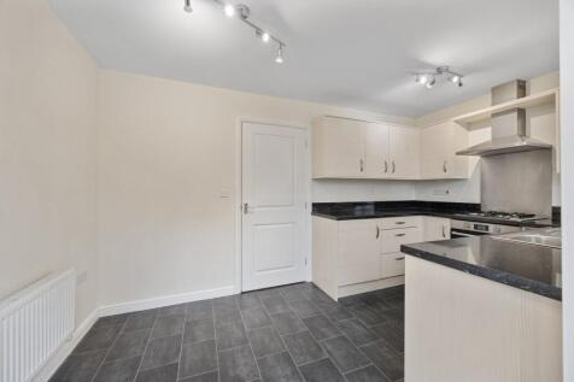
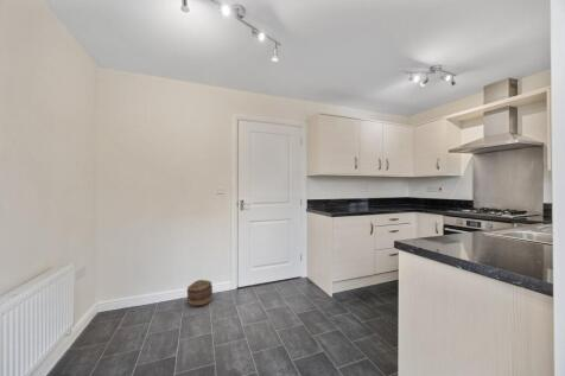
+ basket [186,279,214,307]
